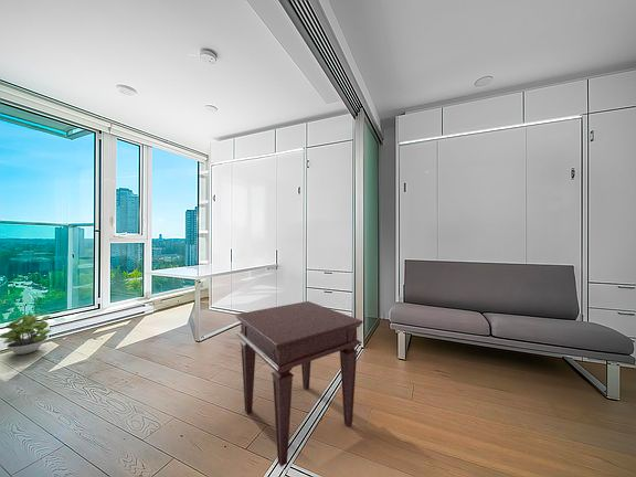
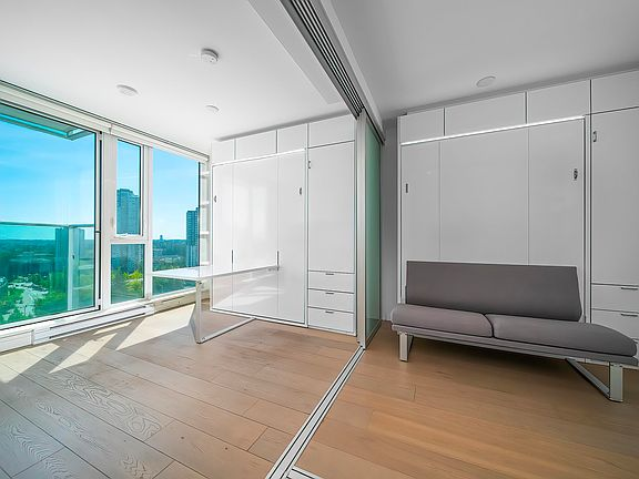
- side table [234,300,364,468]
- potted plant [0,312,52,356]
